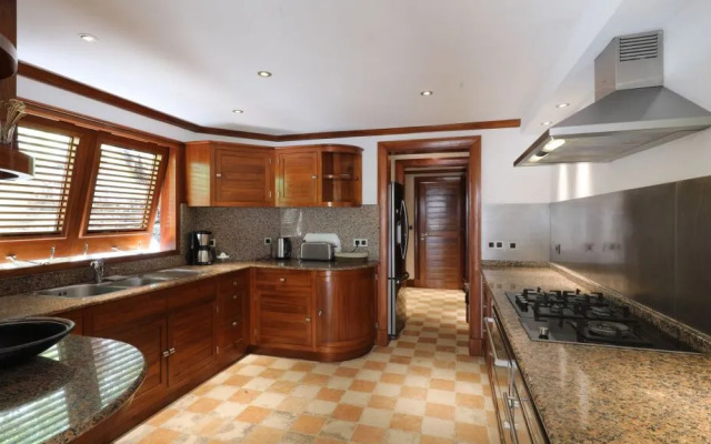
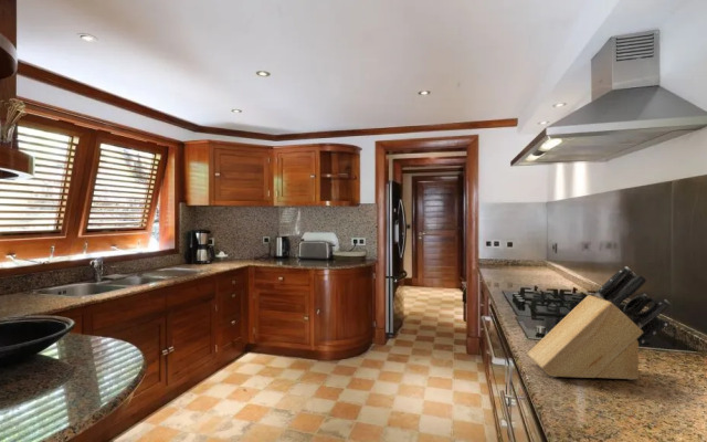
+ knife block [526,265,672,381]
